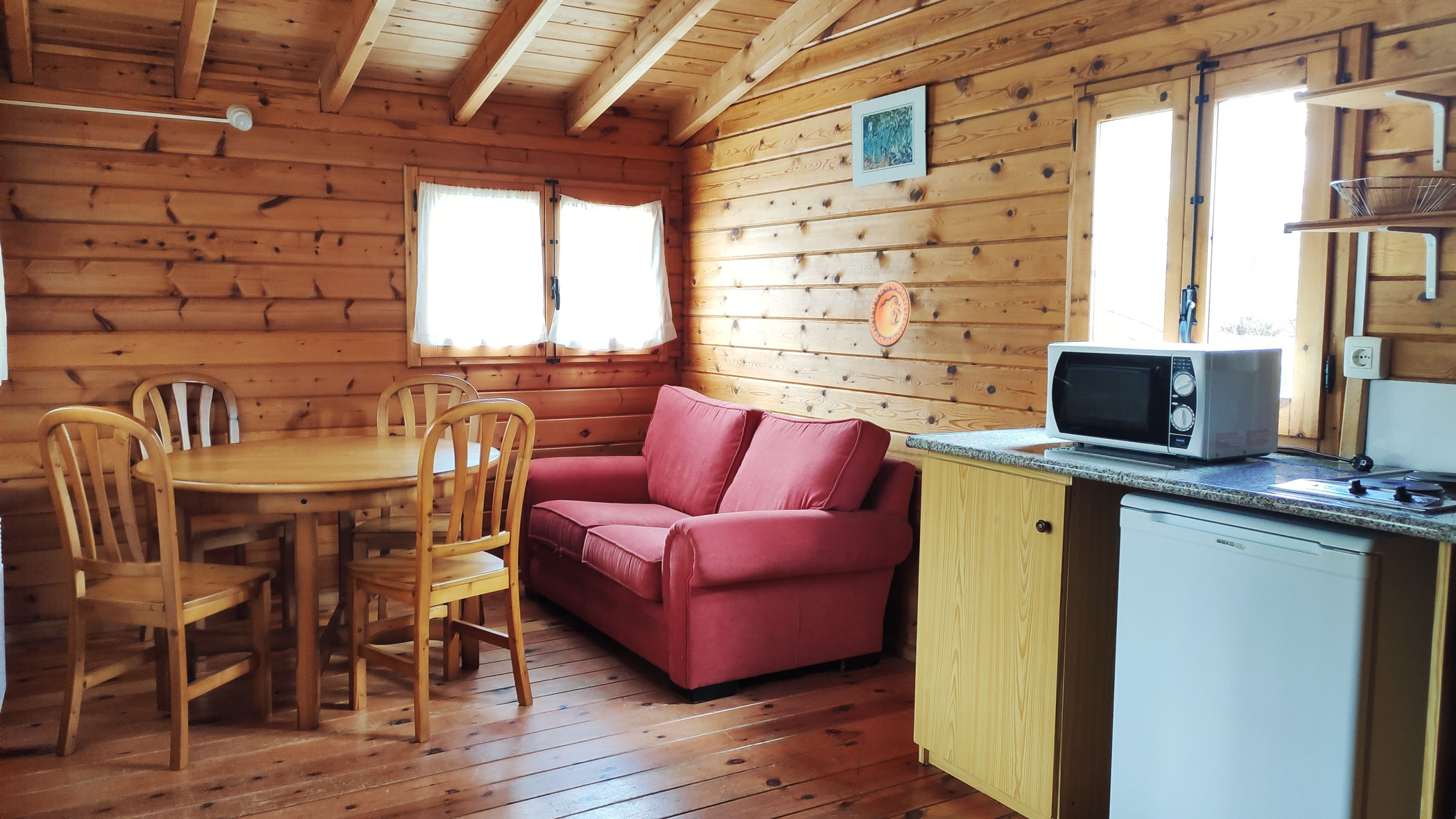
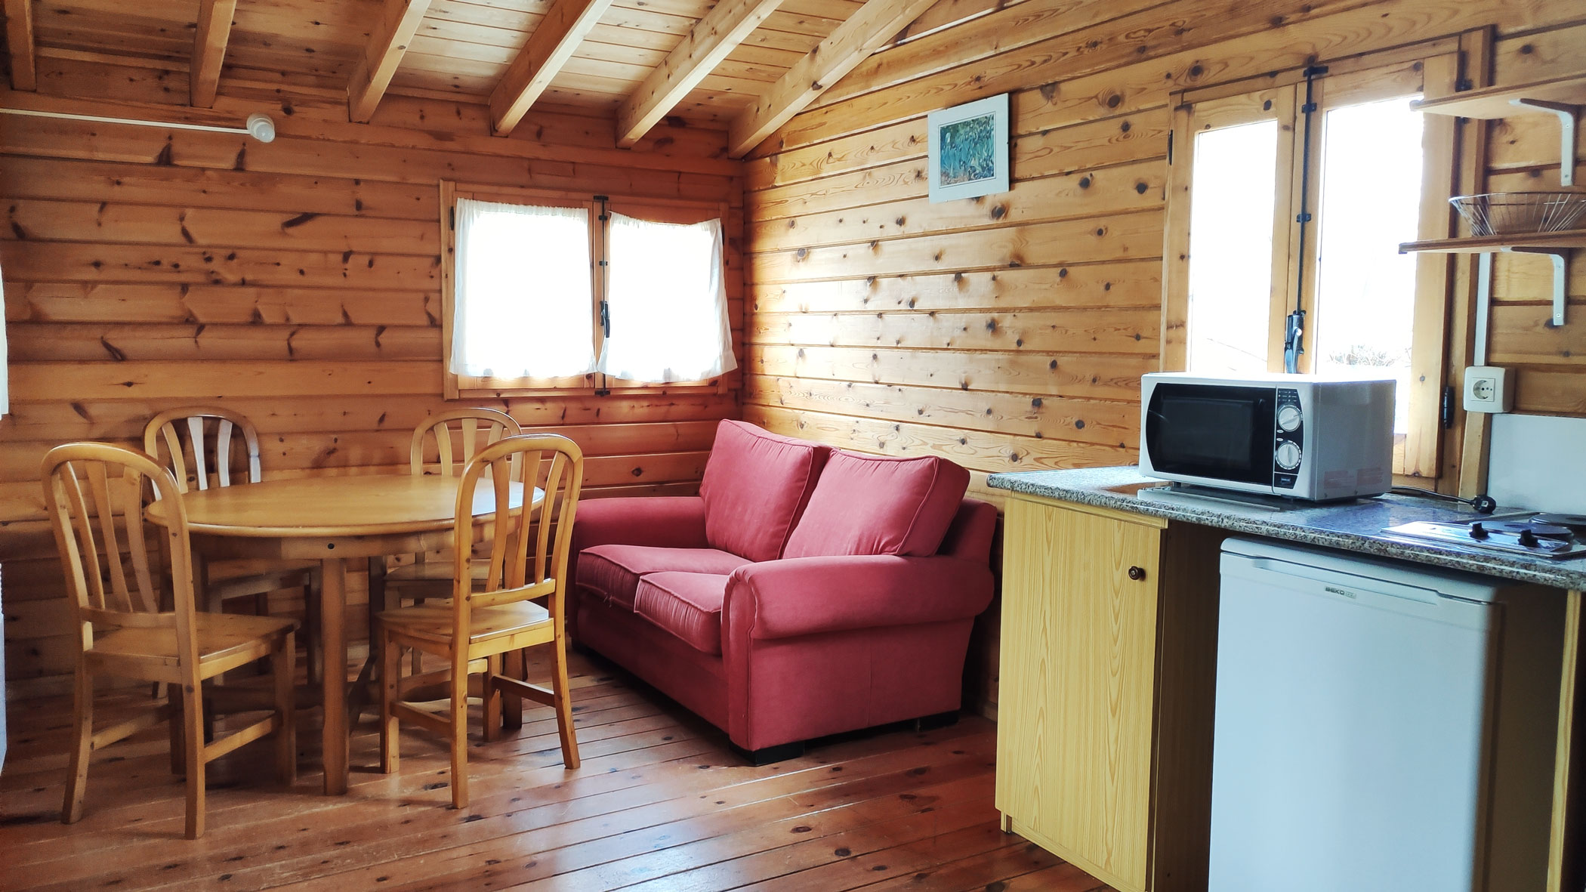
- decorative plate [868,279,911,348]
